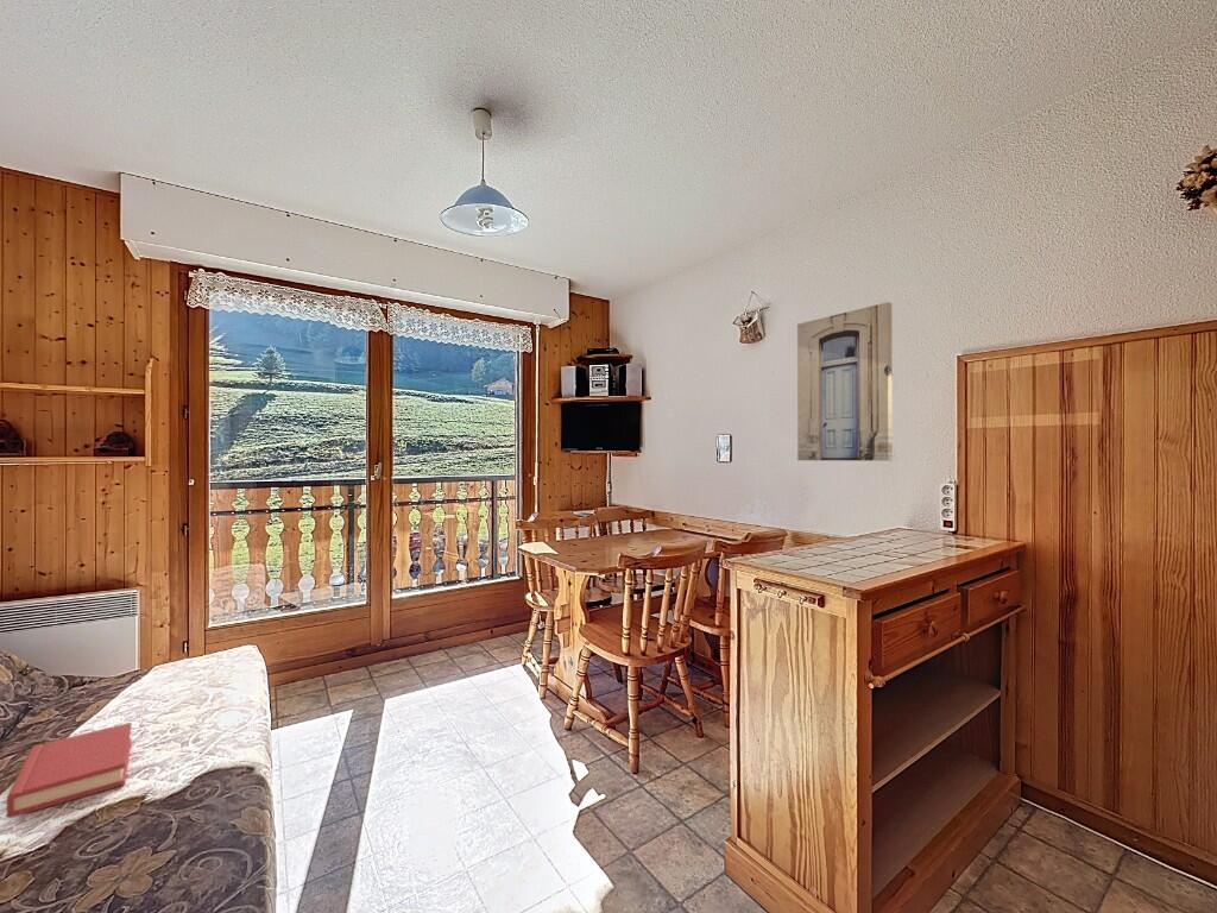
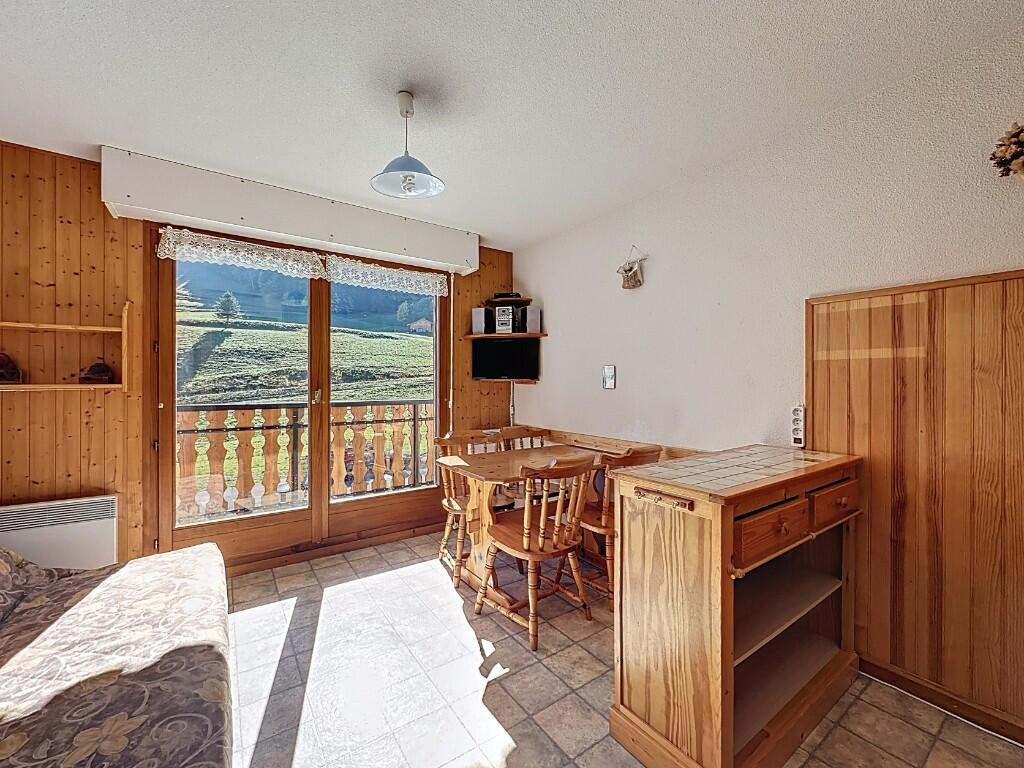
- hardback book [6,722,133,819]
- wall art [796,301,894,462]
